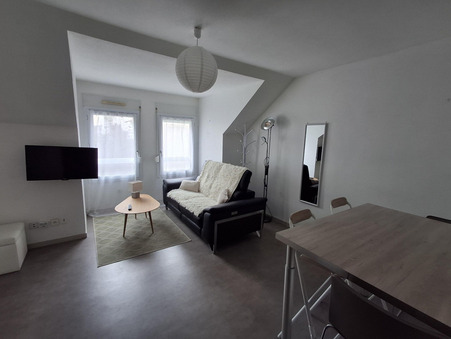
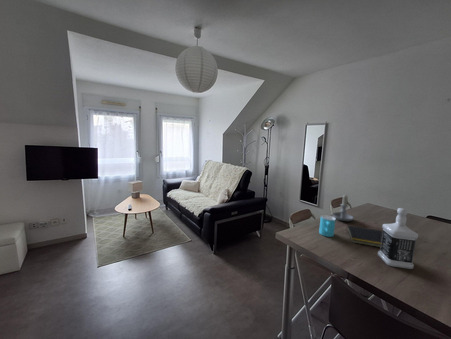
+ candle [332,194,355,222]
+ bottle [377,207,419,270]
+ cup [318,214,337,238]
+ notepad [345,224,383,248]
